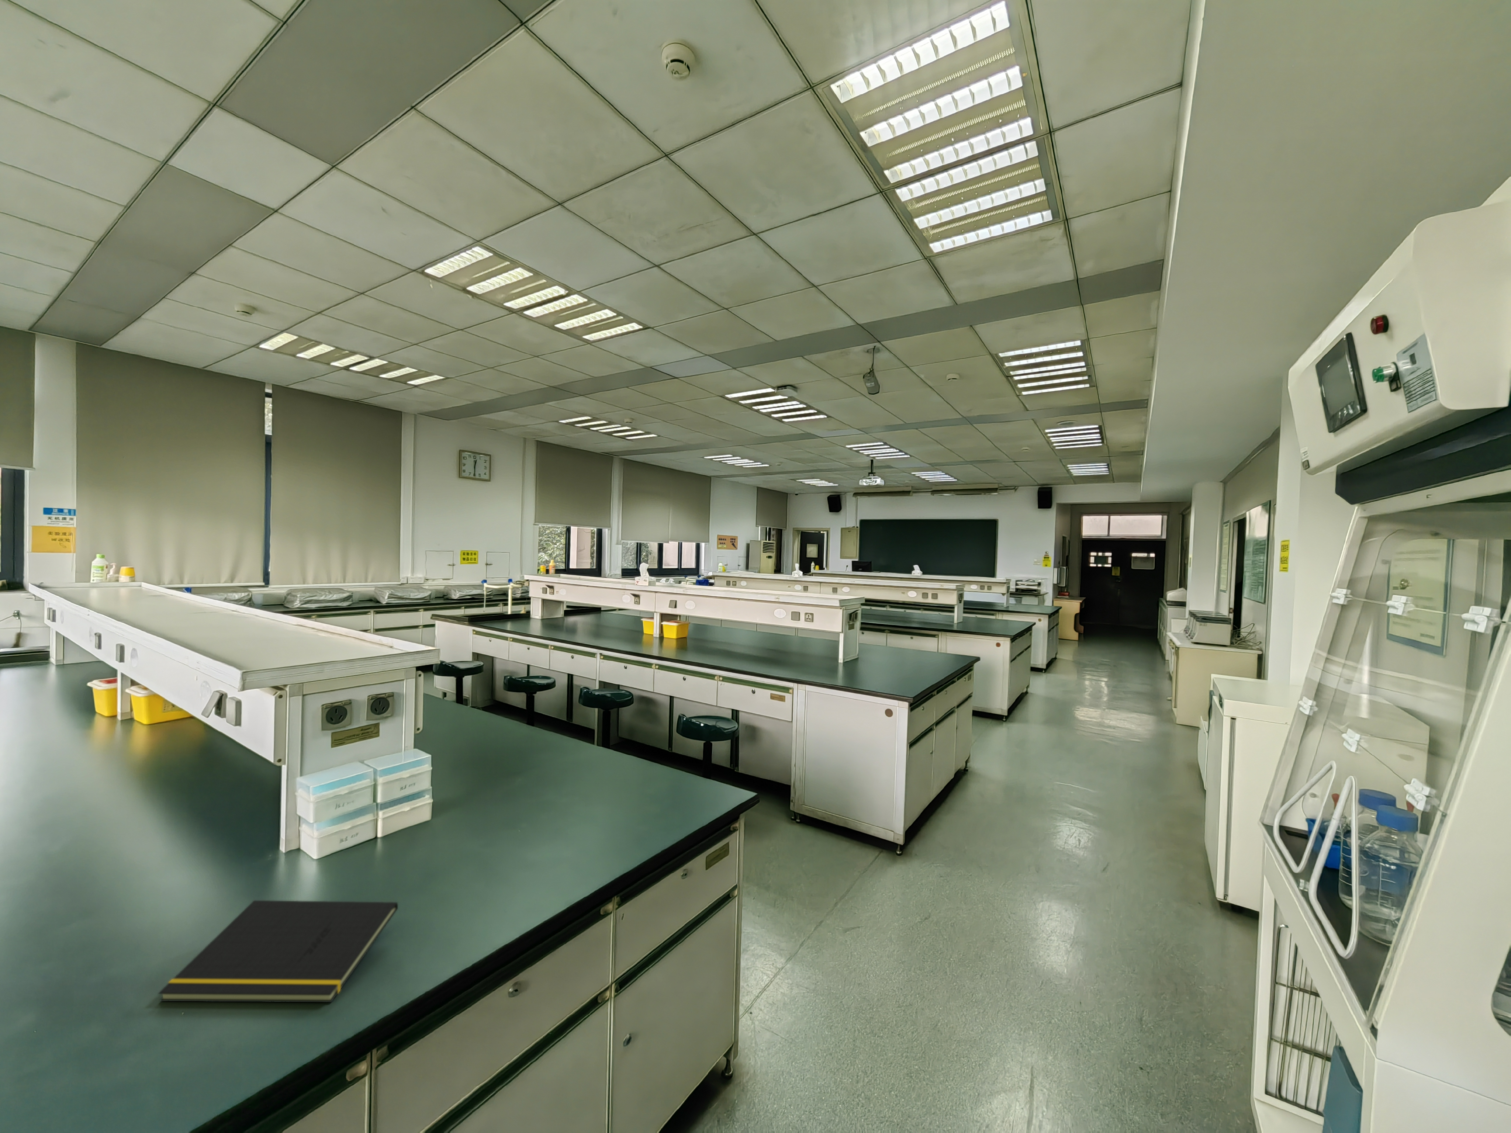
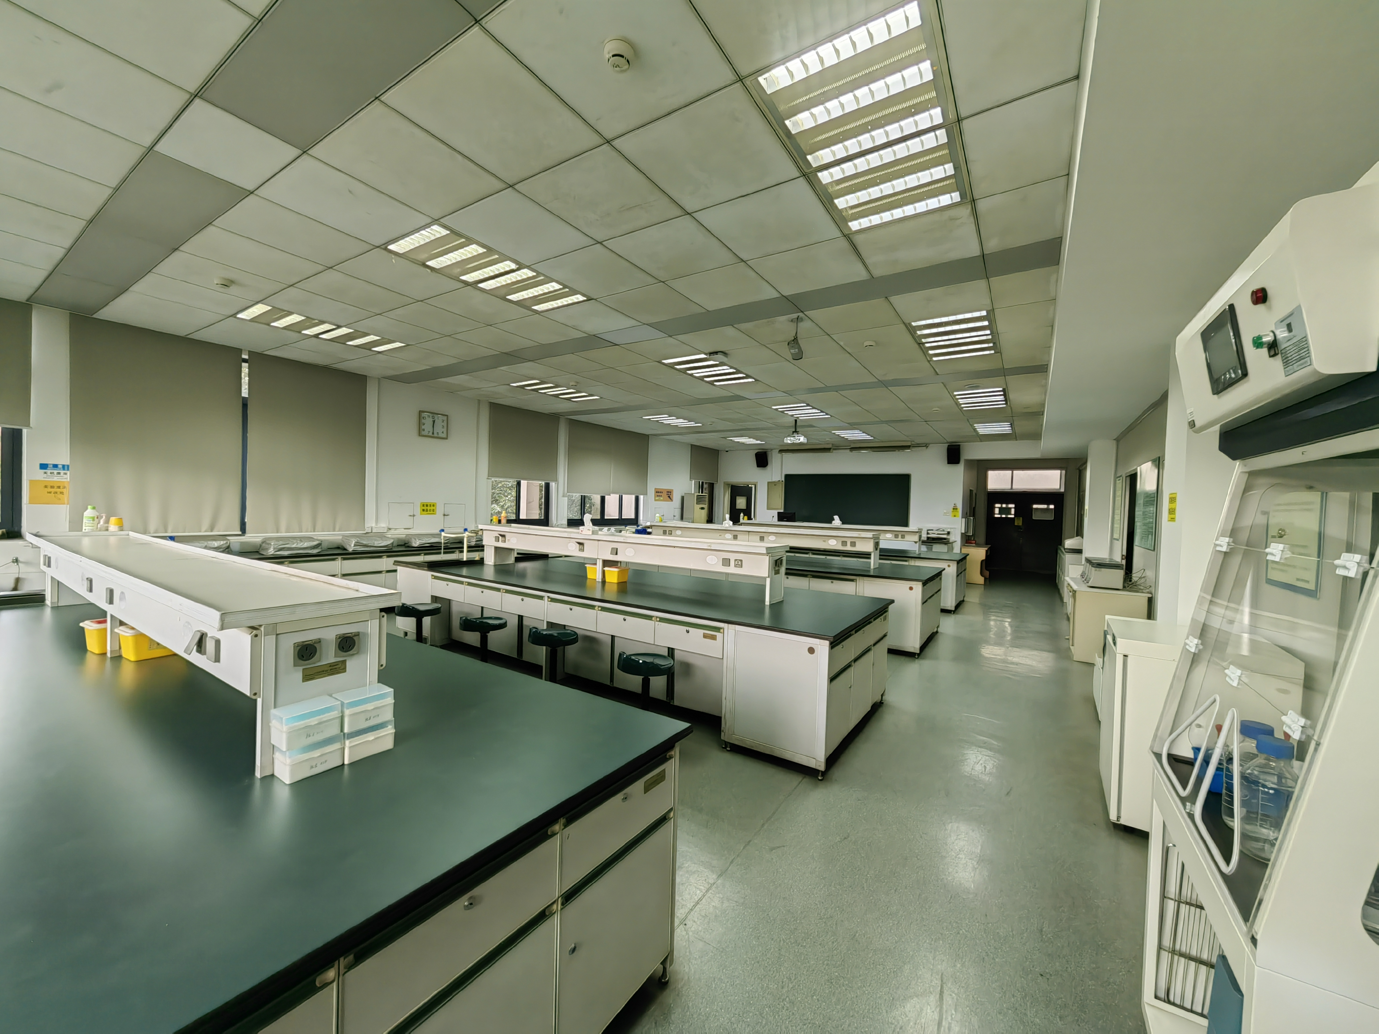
- notepad [158,900,399,1003]
